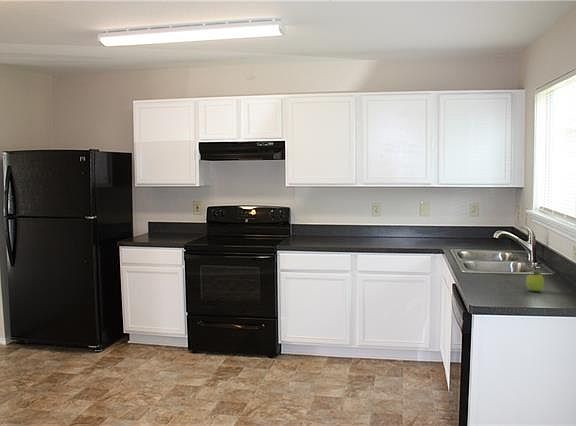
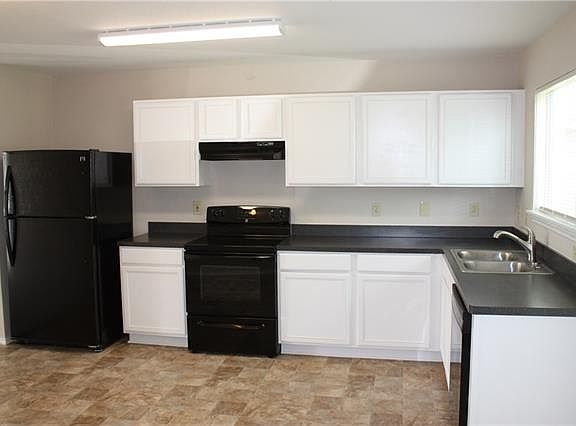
- fruit [525,269,545,292]
